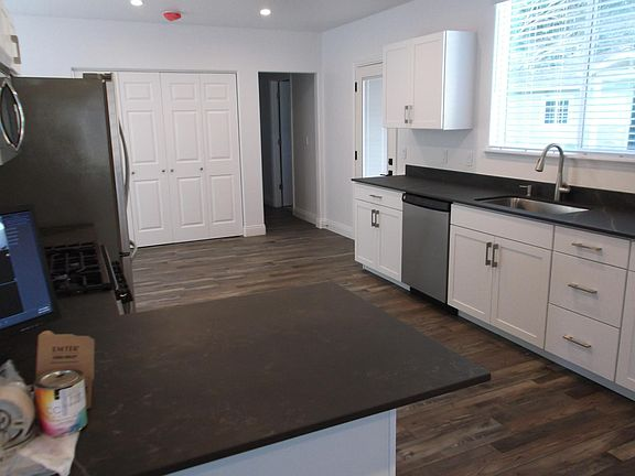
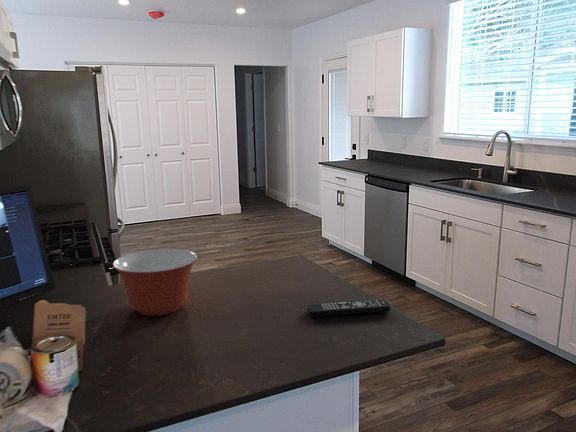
+ mixing bowl [112,248,198,317]
+ remote control [306,298,392,318]
